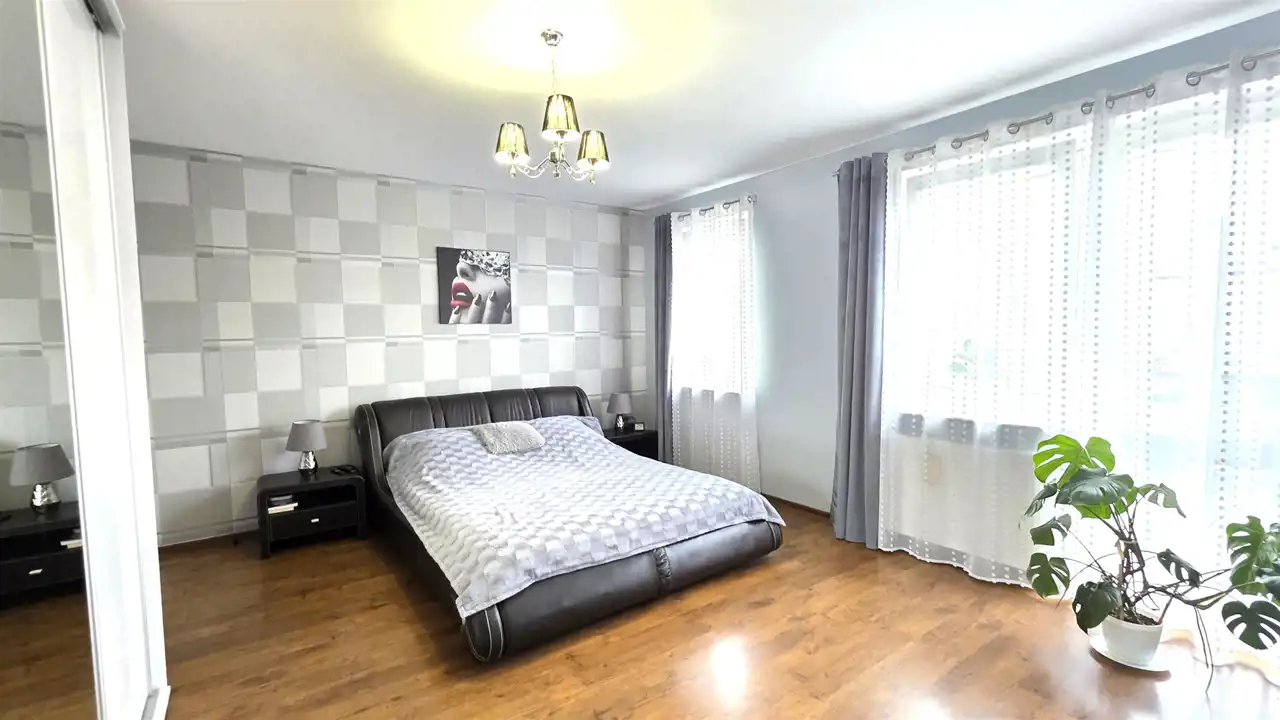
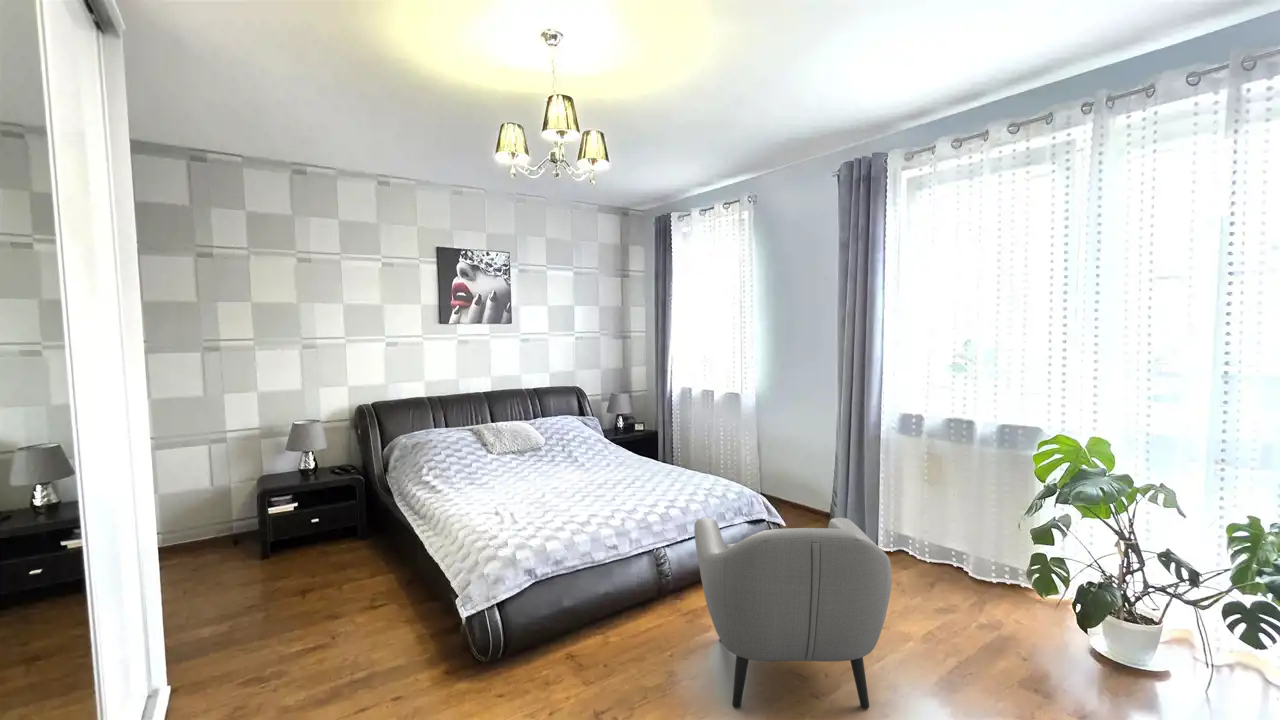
+ armchair [693,517,893,709]
